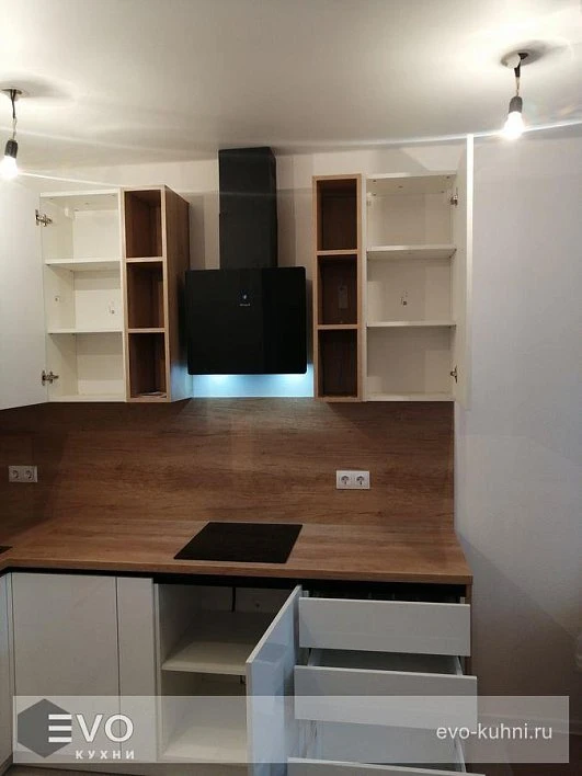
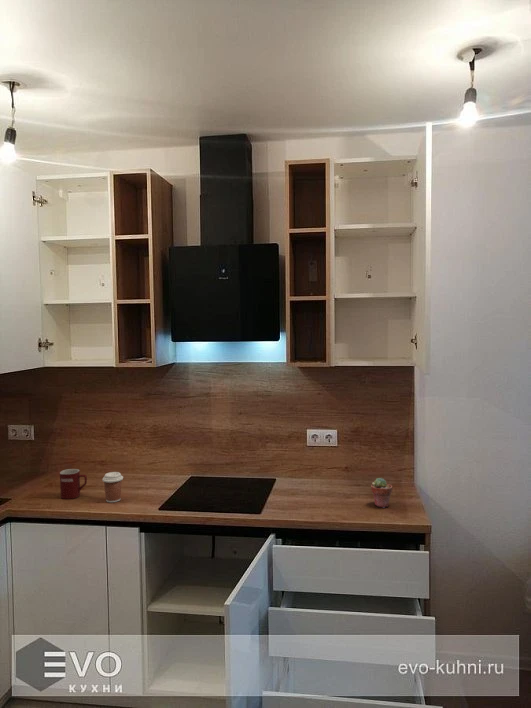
+ potted succulent [370,477,393,509]
+ mug [59,468,88,500]
+ coffee cup [101,471,124,503]
